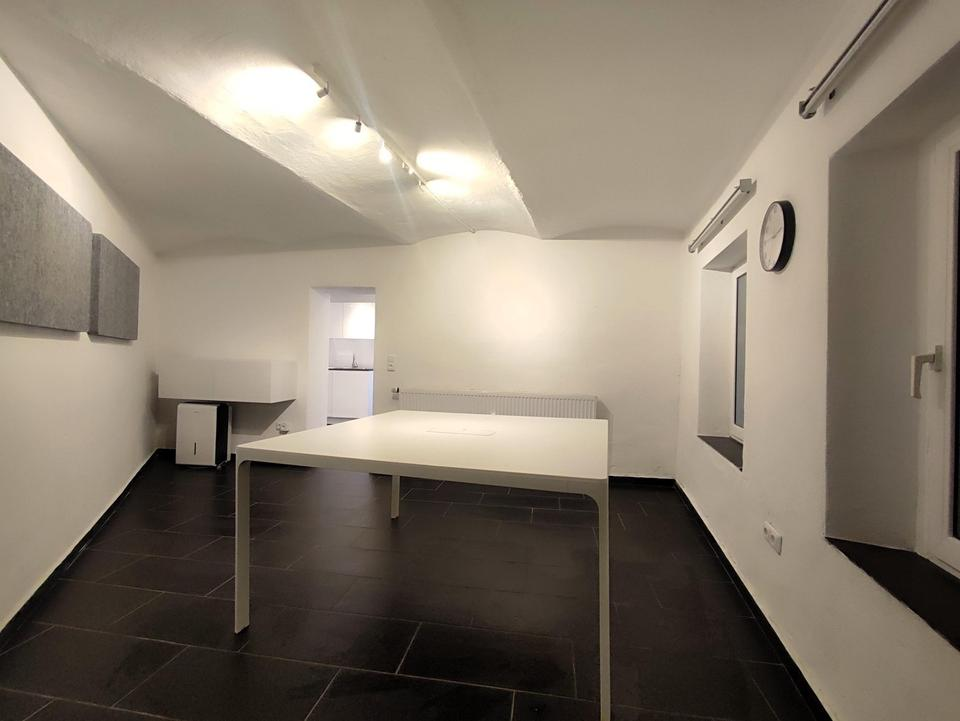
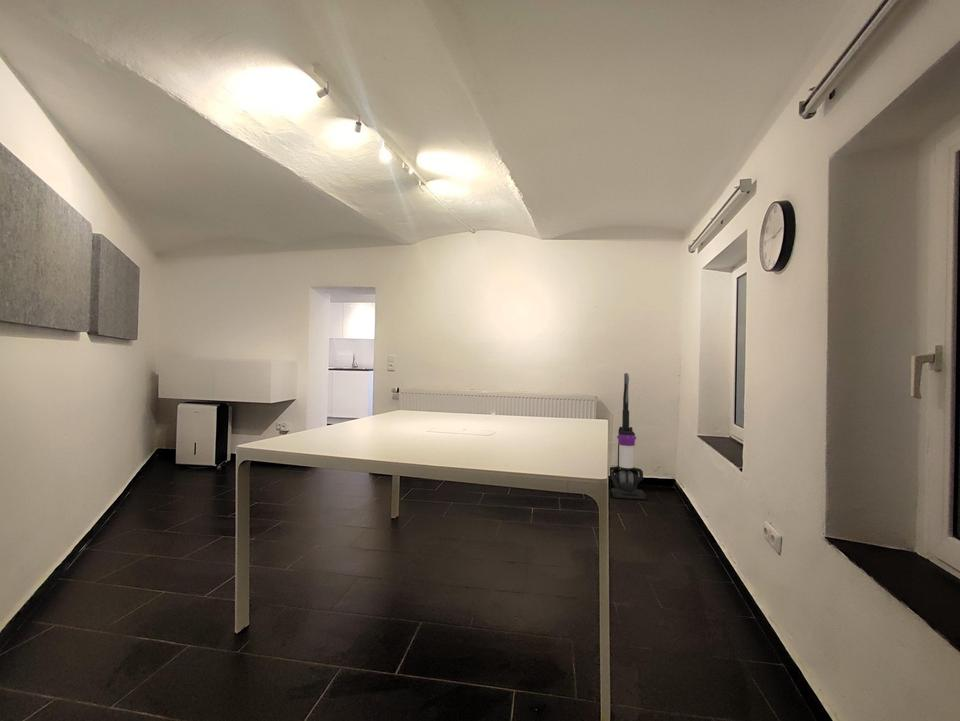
+ vacuum cleaner [609,372,648,501]
